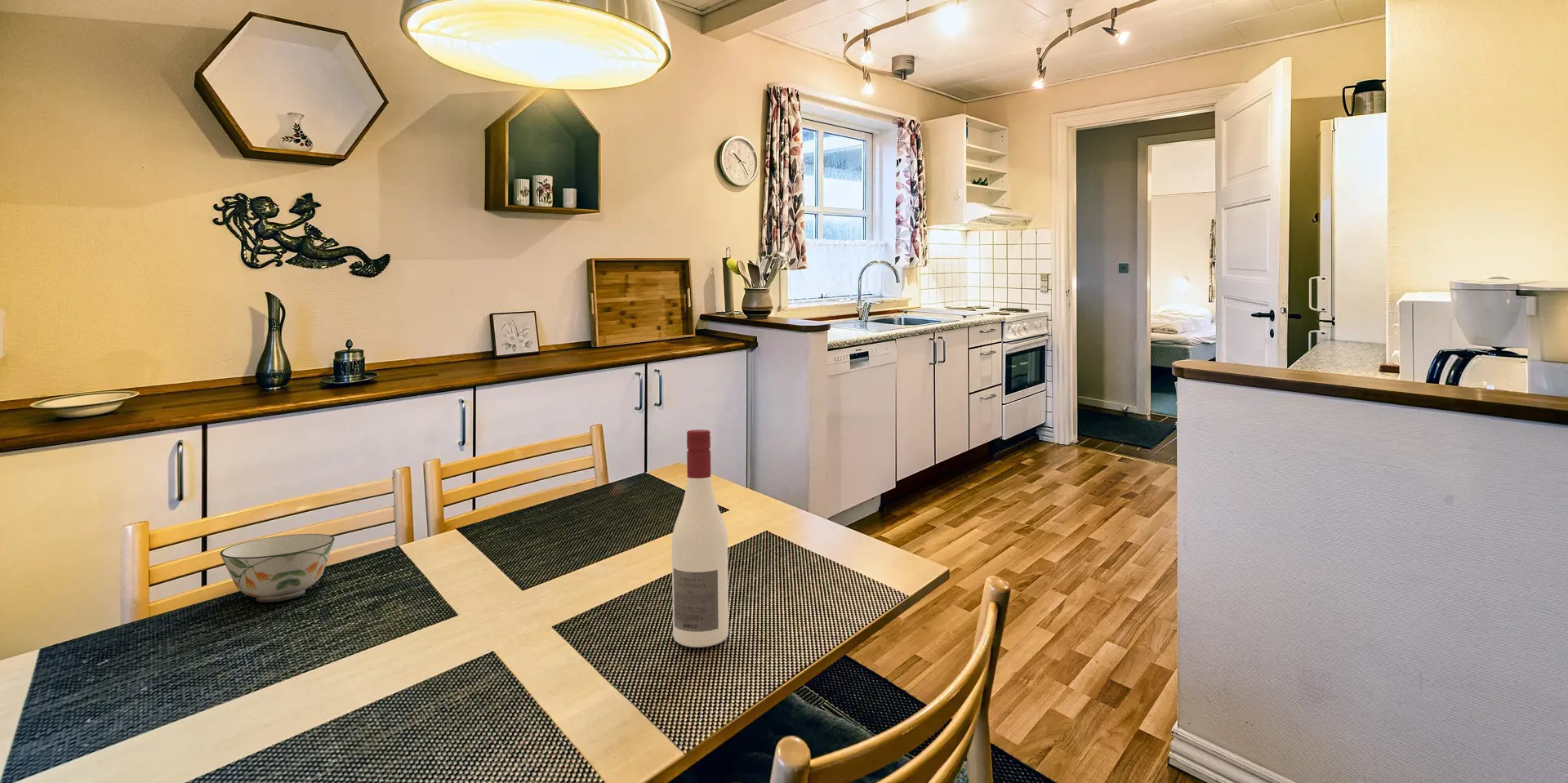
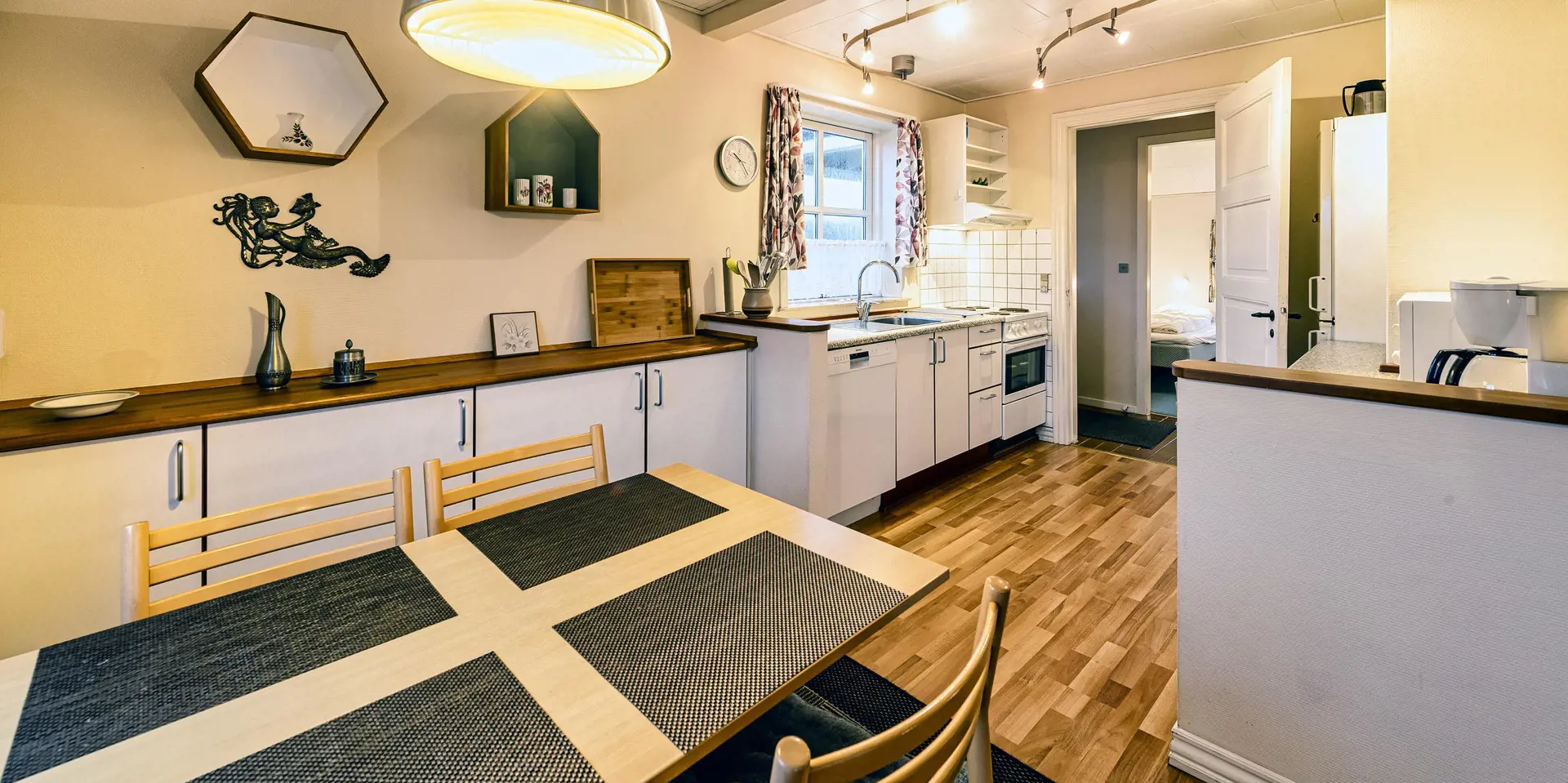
- alcohol [671,429,729,648]
- soup bowl [220,533,336,603]
